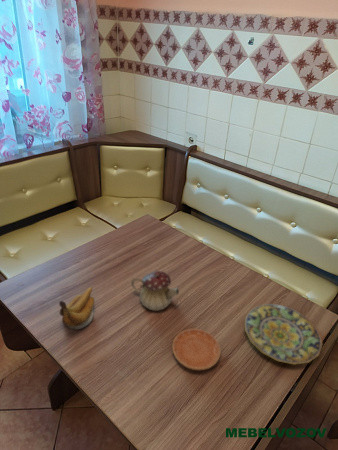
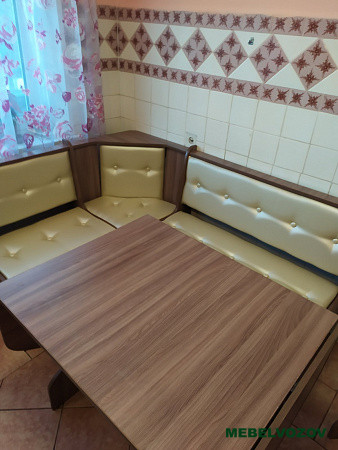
- saucer [172,328,221,371]
- teapot [130,270,180,312]
- banana [58,286,95,330]
- plate [244,303,324,366]
